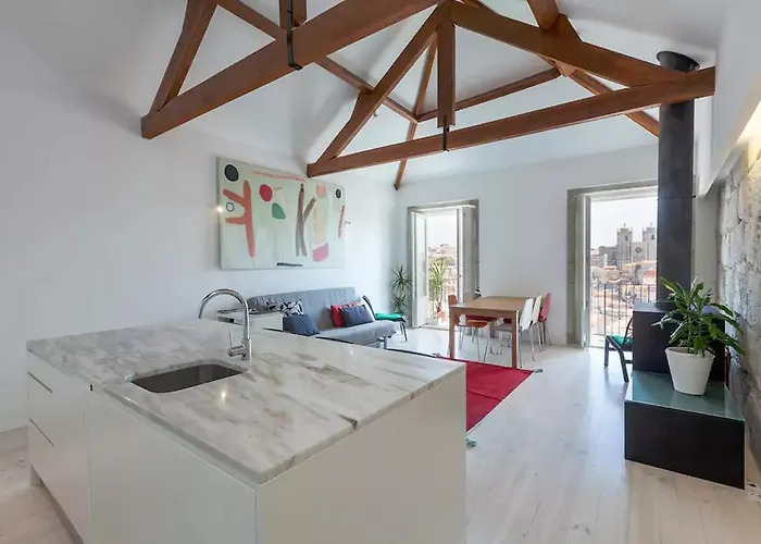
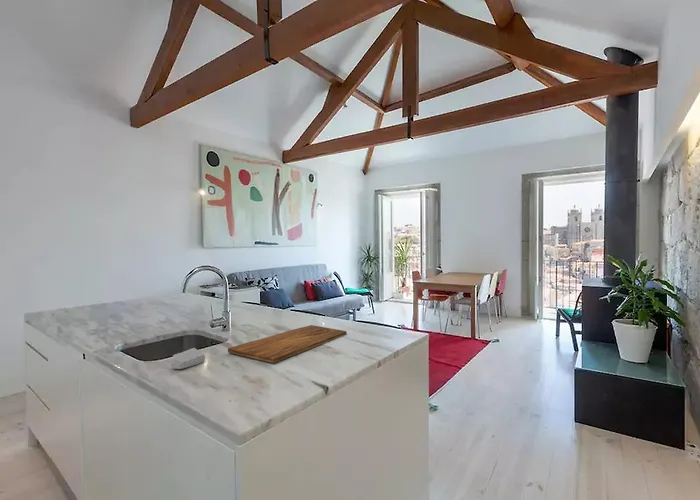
+ soap bar [171,347,206,370]
+ cutting board [227,324,347,364]
